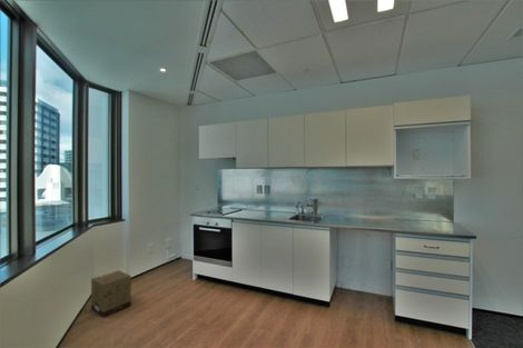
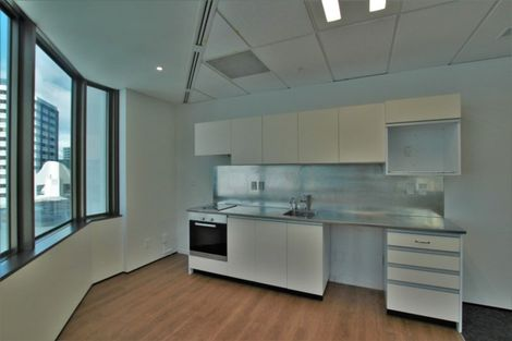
- cardboard box [90,269,132,319]
